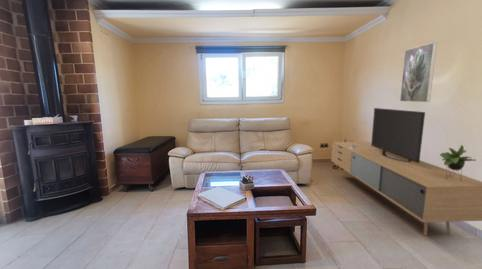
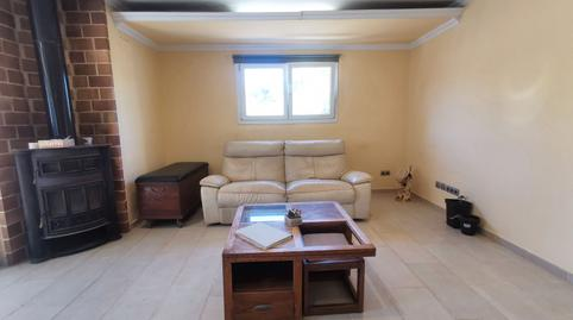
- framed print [399,41,438,103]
- media console [330,107,482,237]
